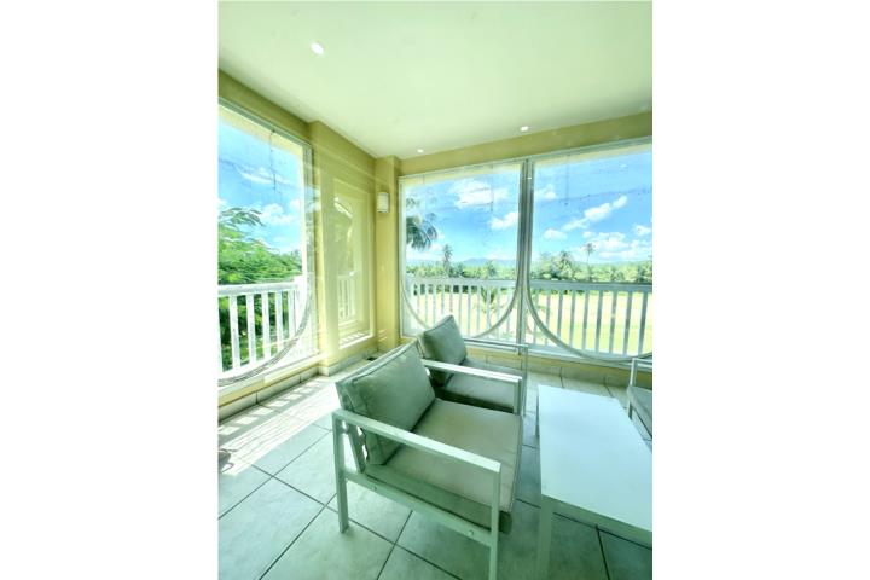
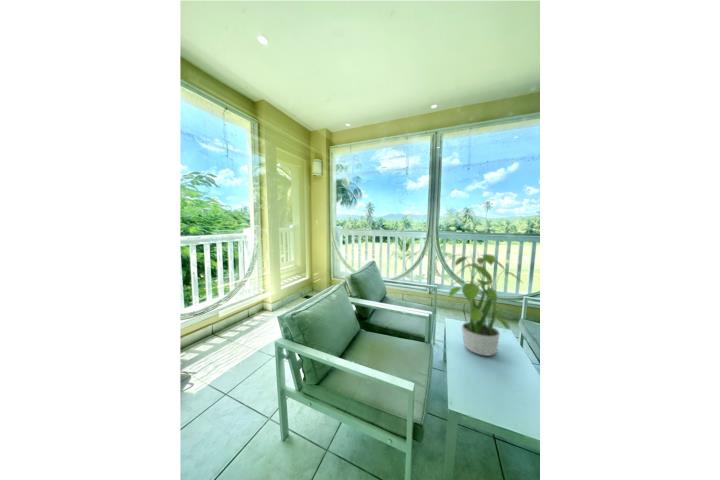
+ potted plant [444,251,523,357]
